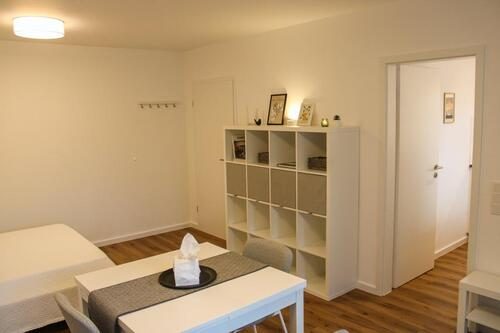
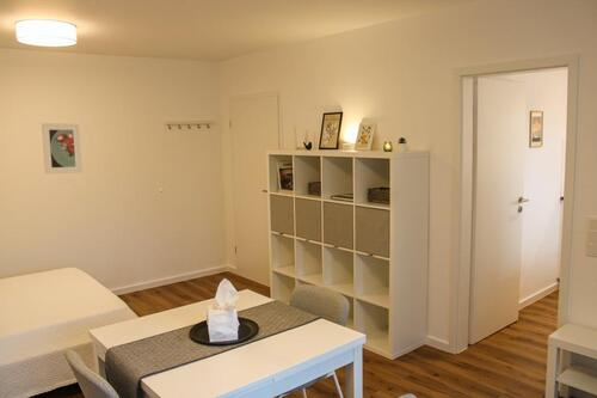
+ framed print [41,122,84,176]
